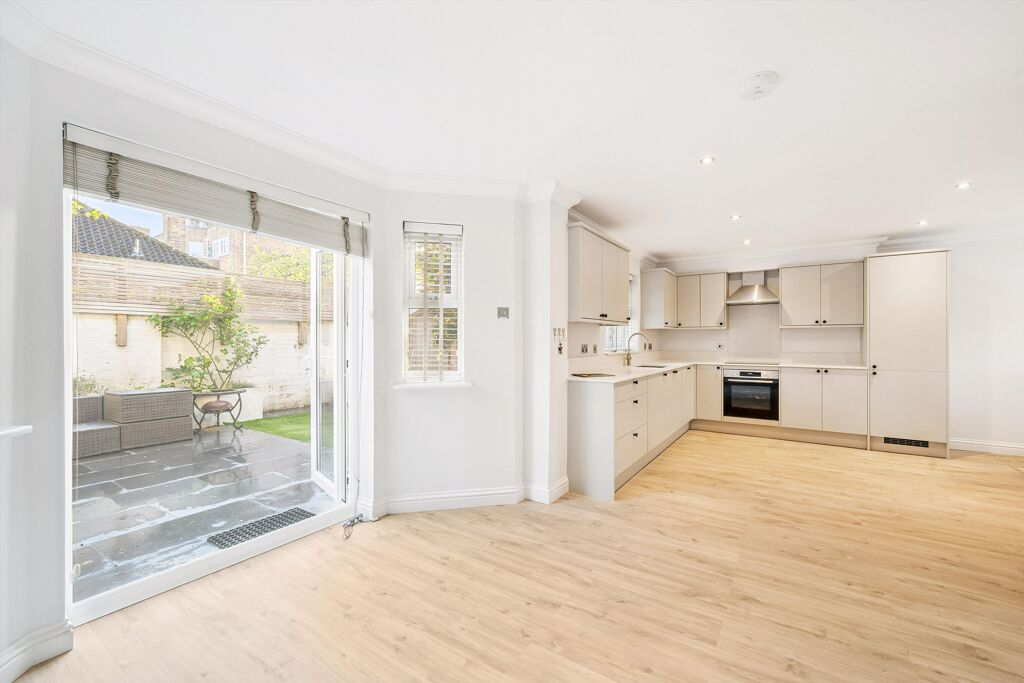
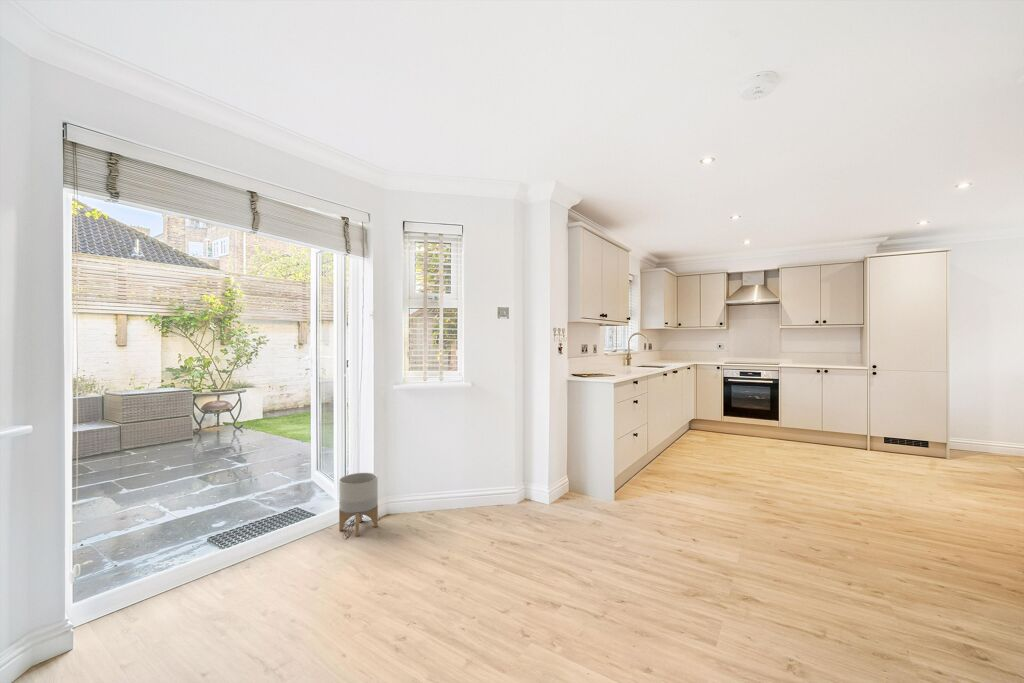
+ planter [338,472,379,537]
